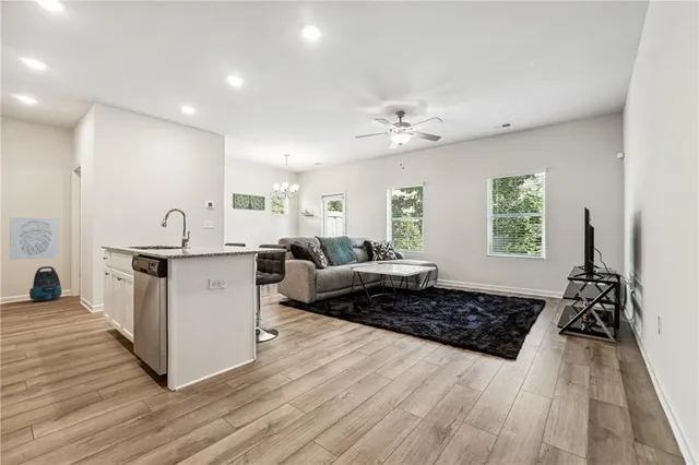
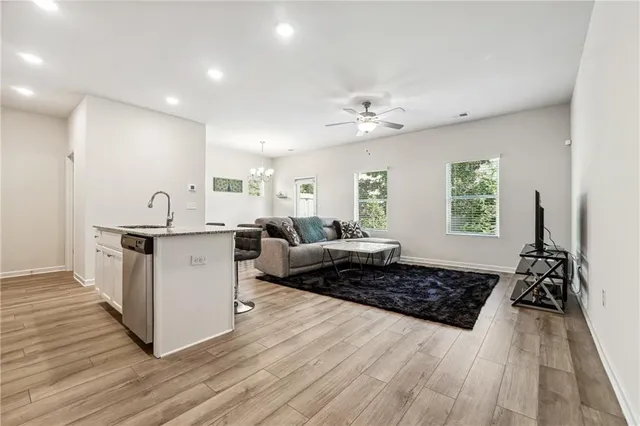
- wall art [9,216,59,261]
- vacuum cleaner [28,265,62,302]
